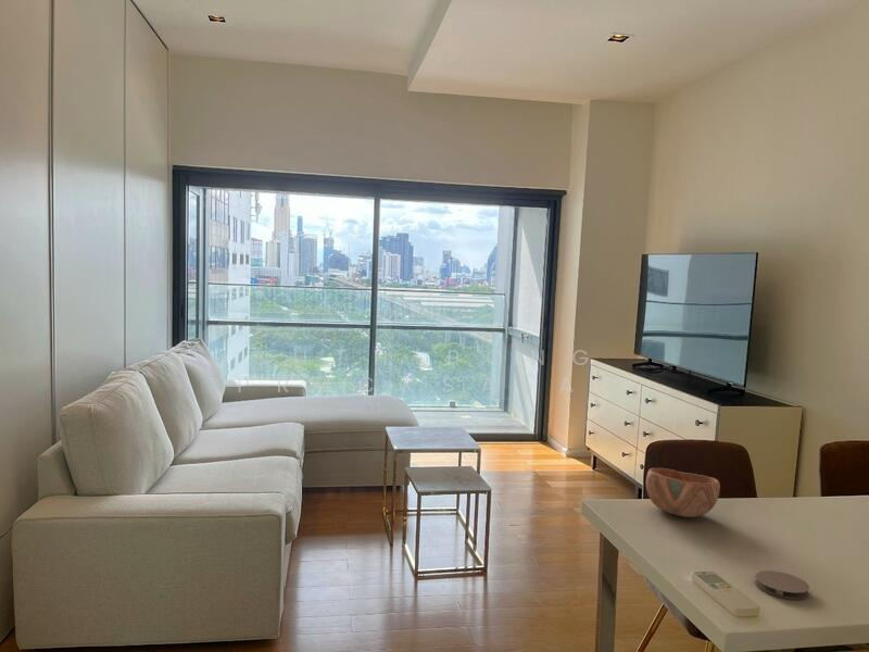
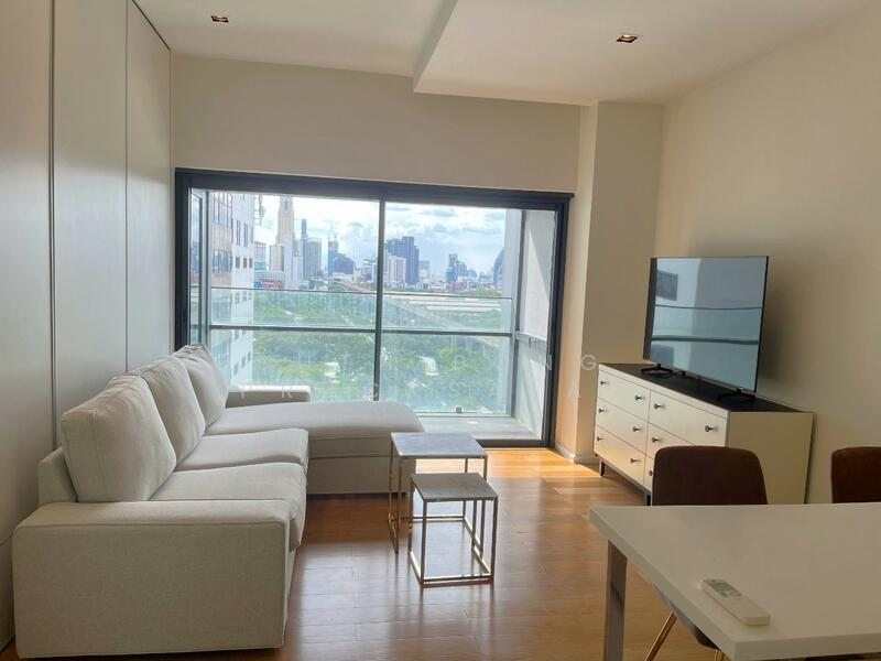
- coaster [754,569,811,601]
- bowl [645,467,721,518]
